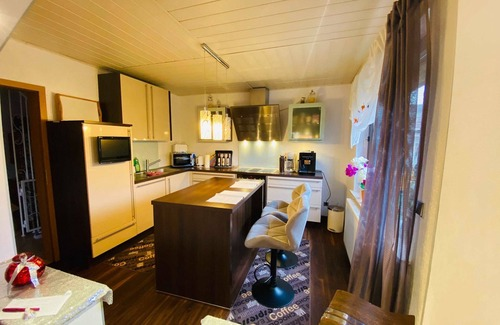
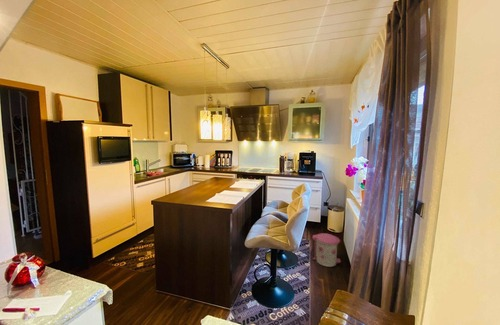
+ trash can [311,232,342,268]
